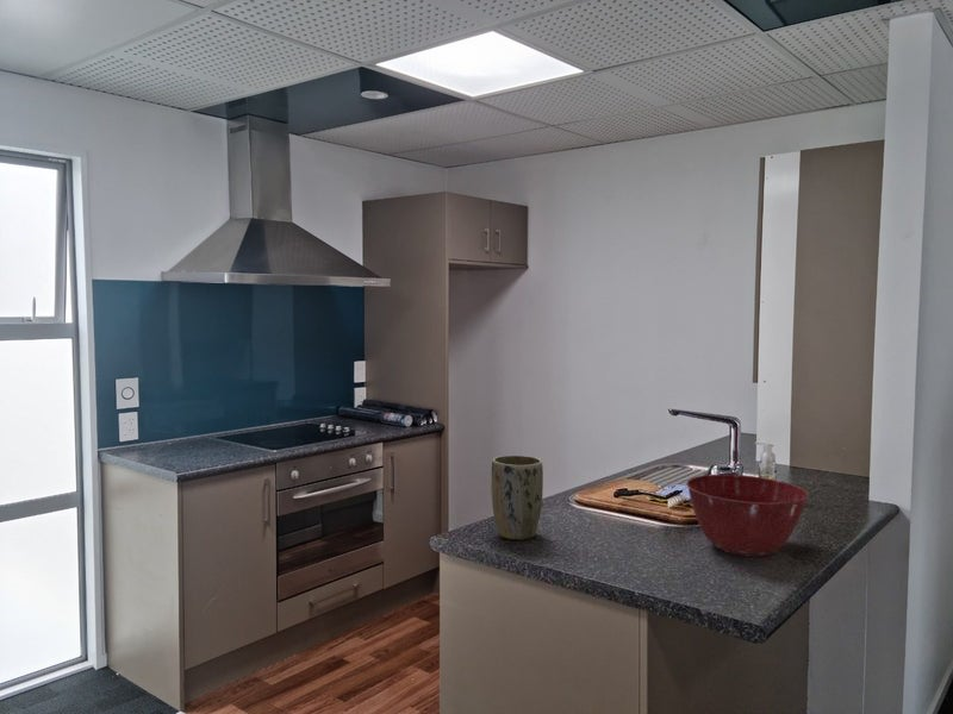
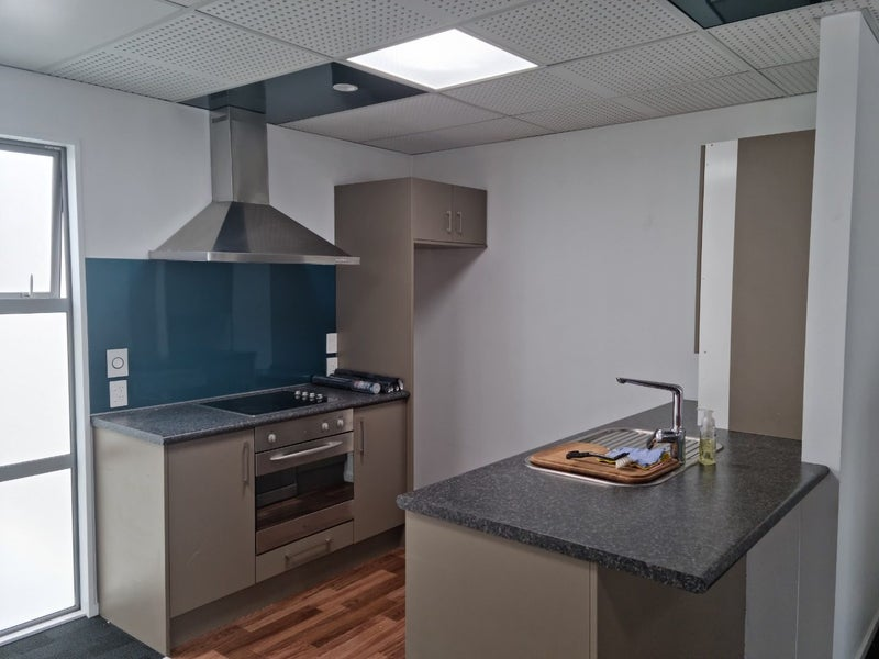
- mixing bowl [685,474,810,557]
- plant pot [491,455,544,540]
